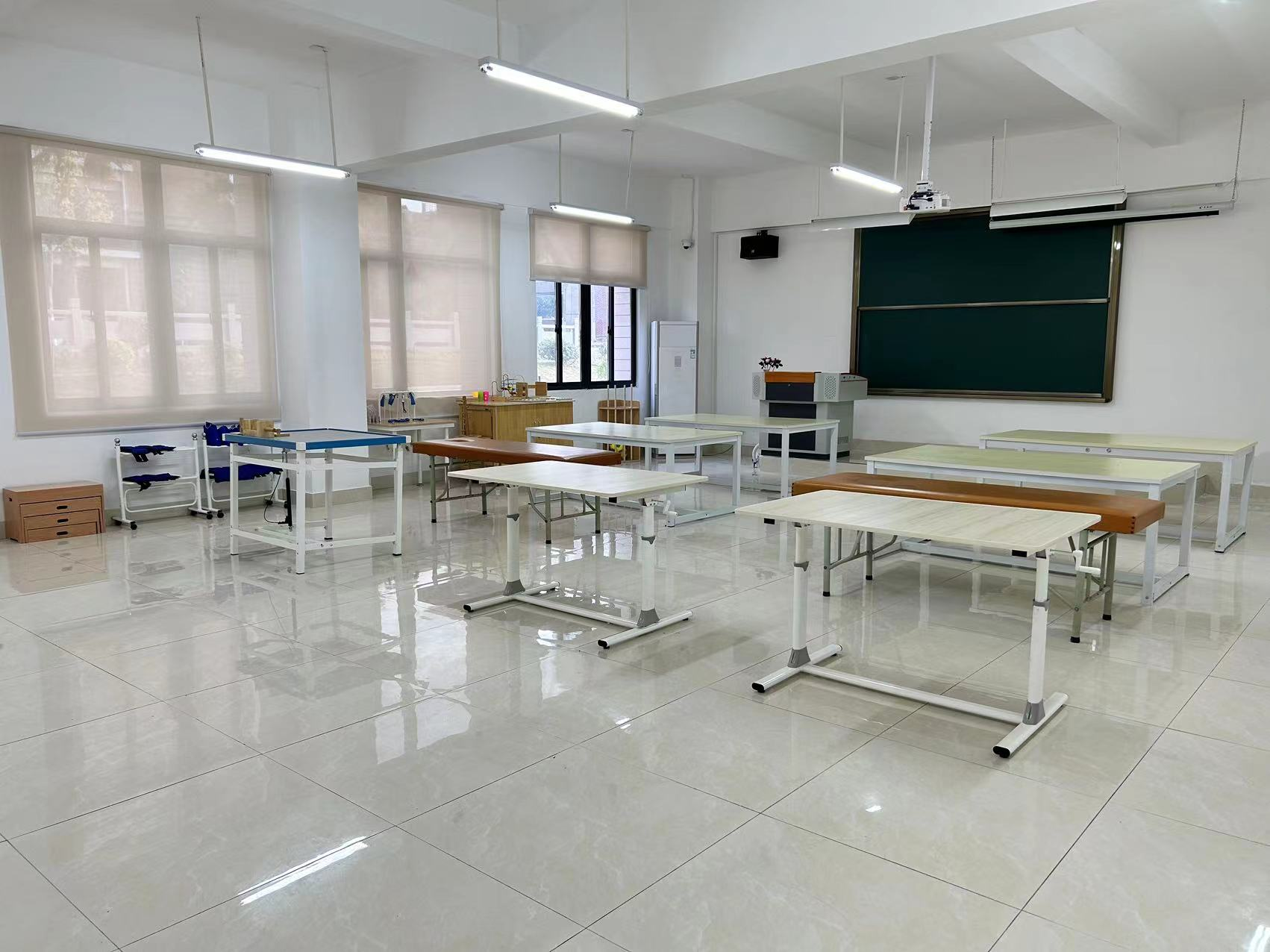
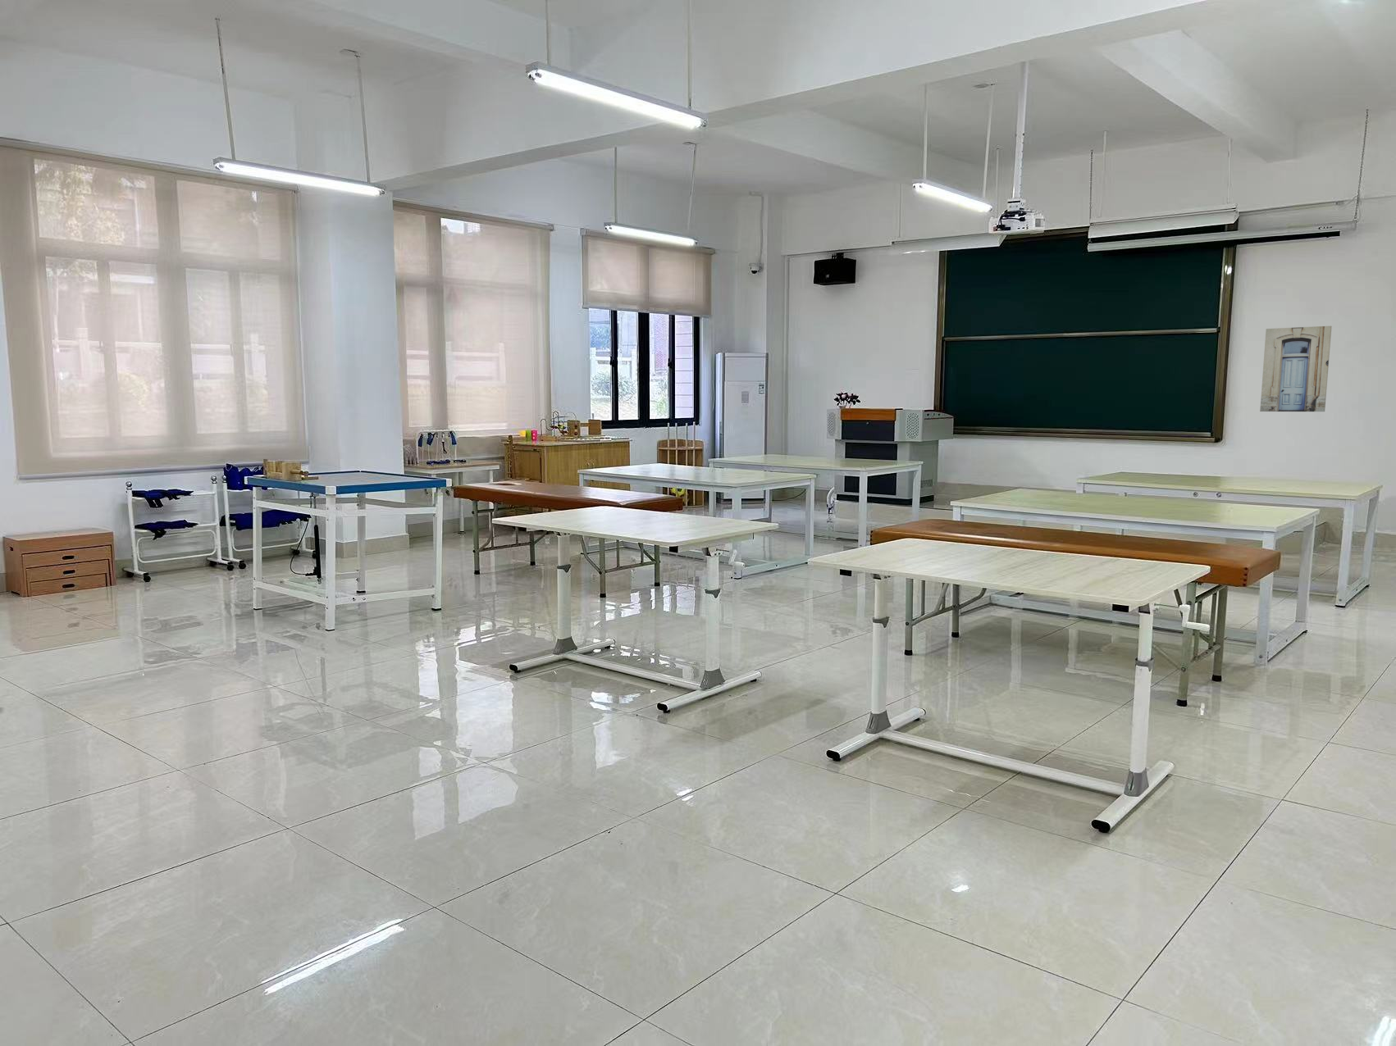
+ wall art [1259,325,1333,412]
